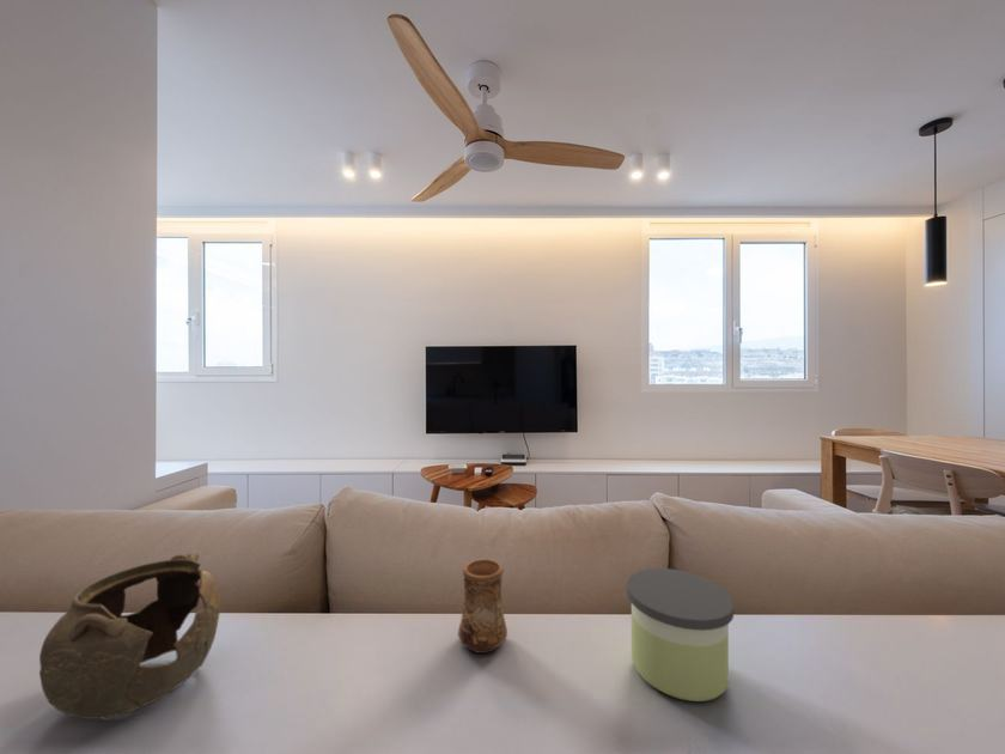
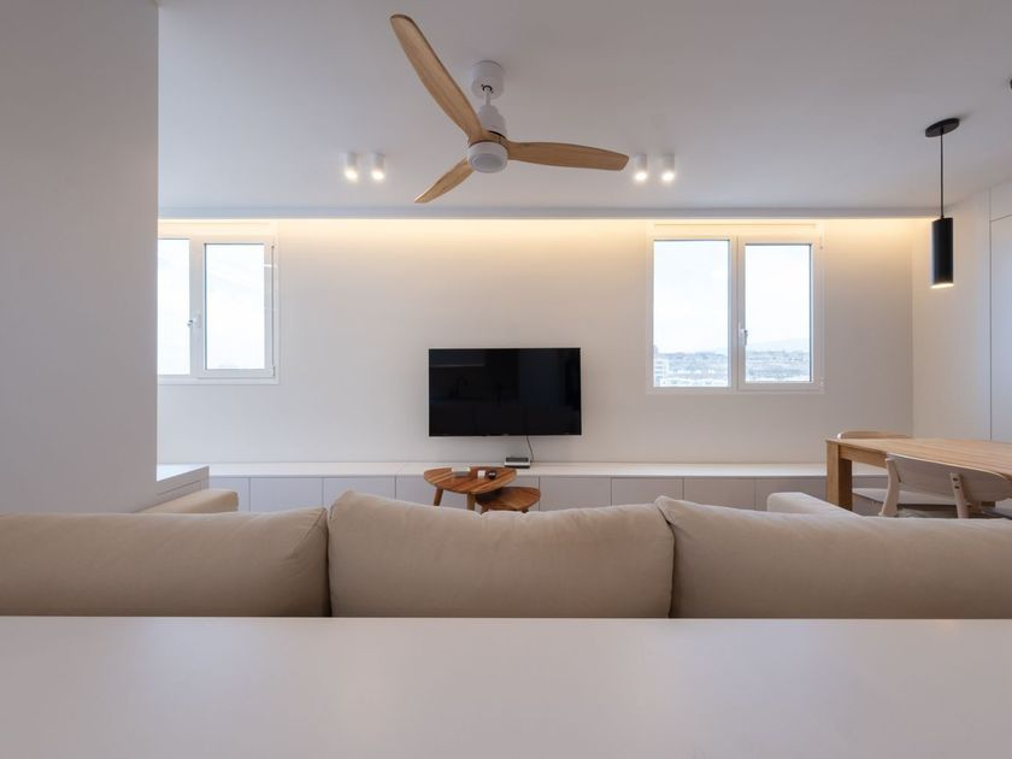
- candle [626,567,735,703]
- cup [457,558,508,655]
- teapot [38,553,221,720]
